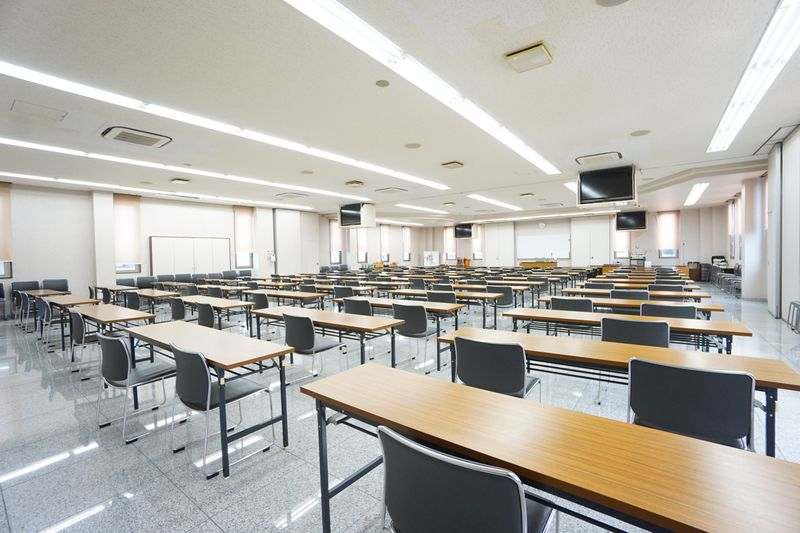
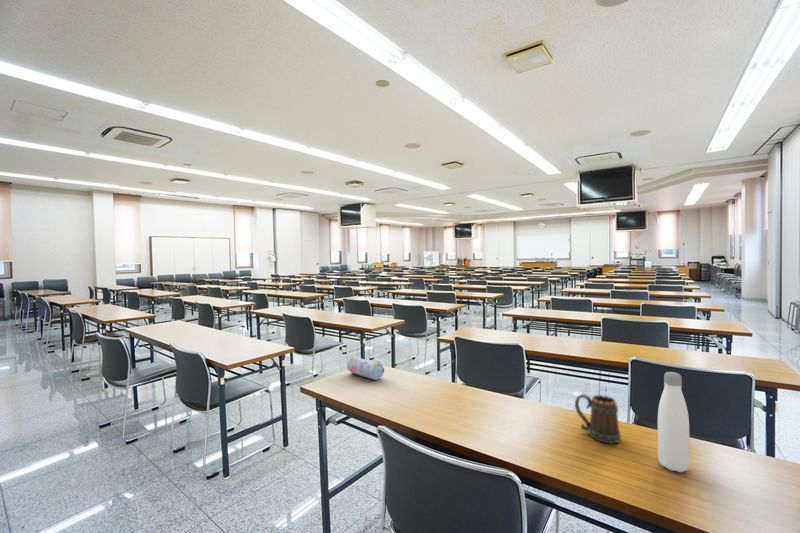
+ pencil case [346,355,385,381]
+ water bottle [657,371,691,473]
+ mug [574,393,622,444]
